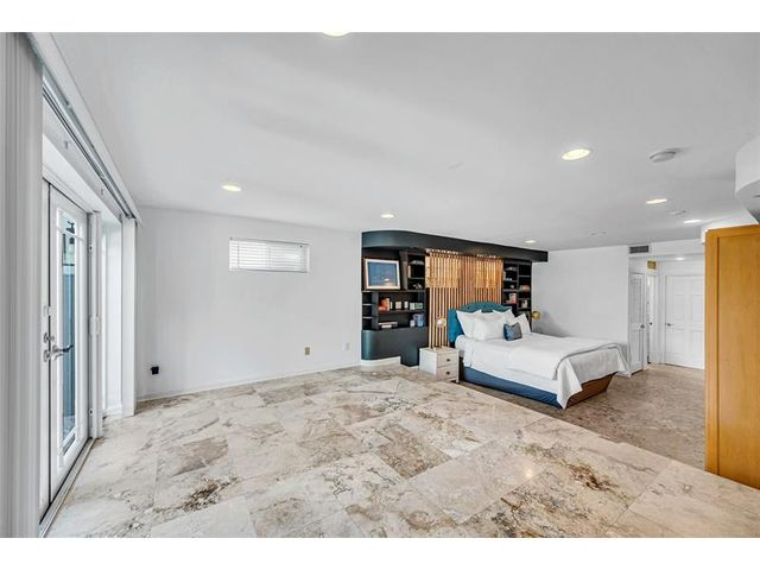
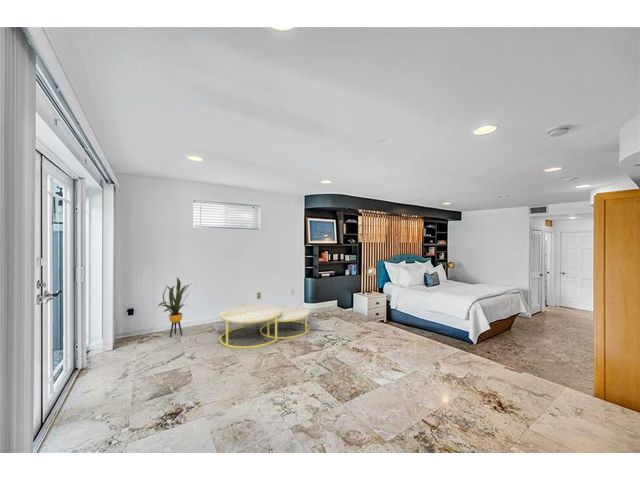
+ house plant [156,277,198,338]
+ coffee table [218,303,311,349]
